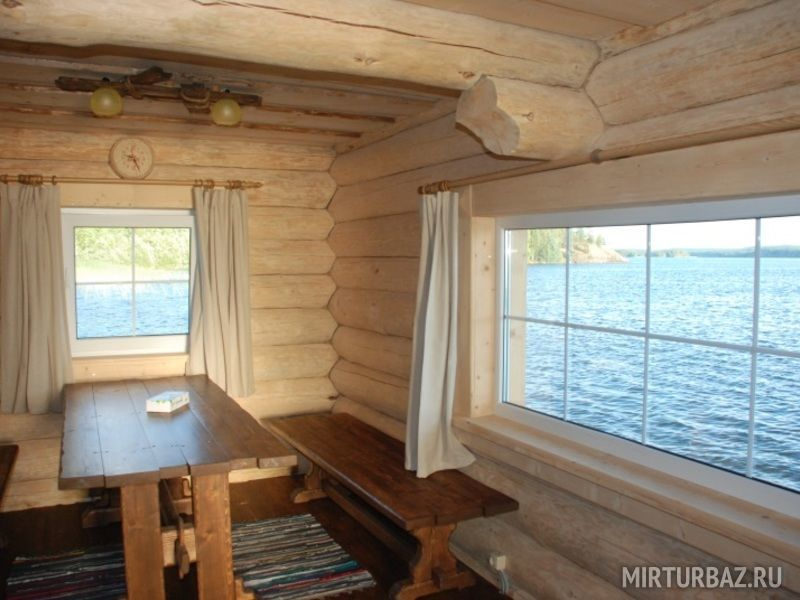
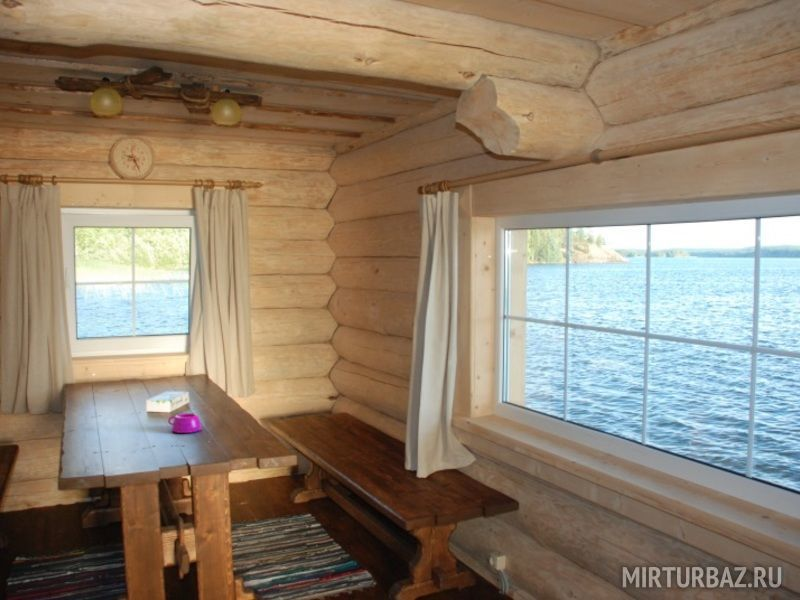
+ bowl [167,412,203,434]
